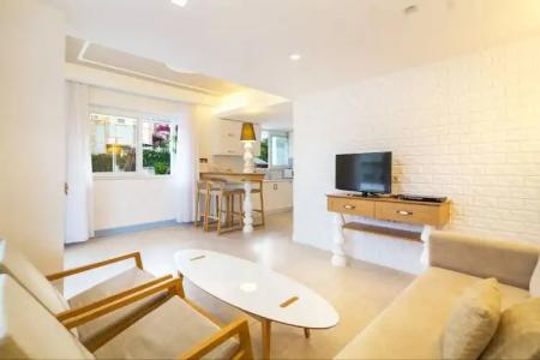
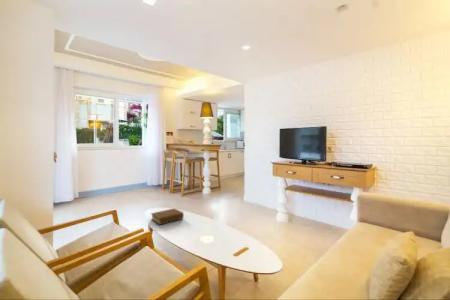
+ book [150,207,185,226]
